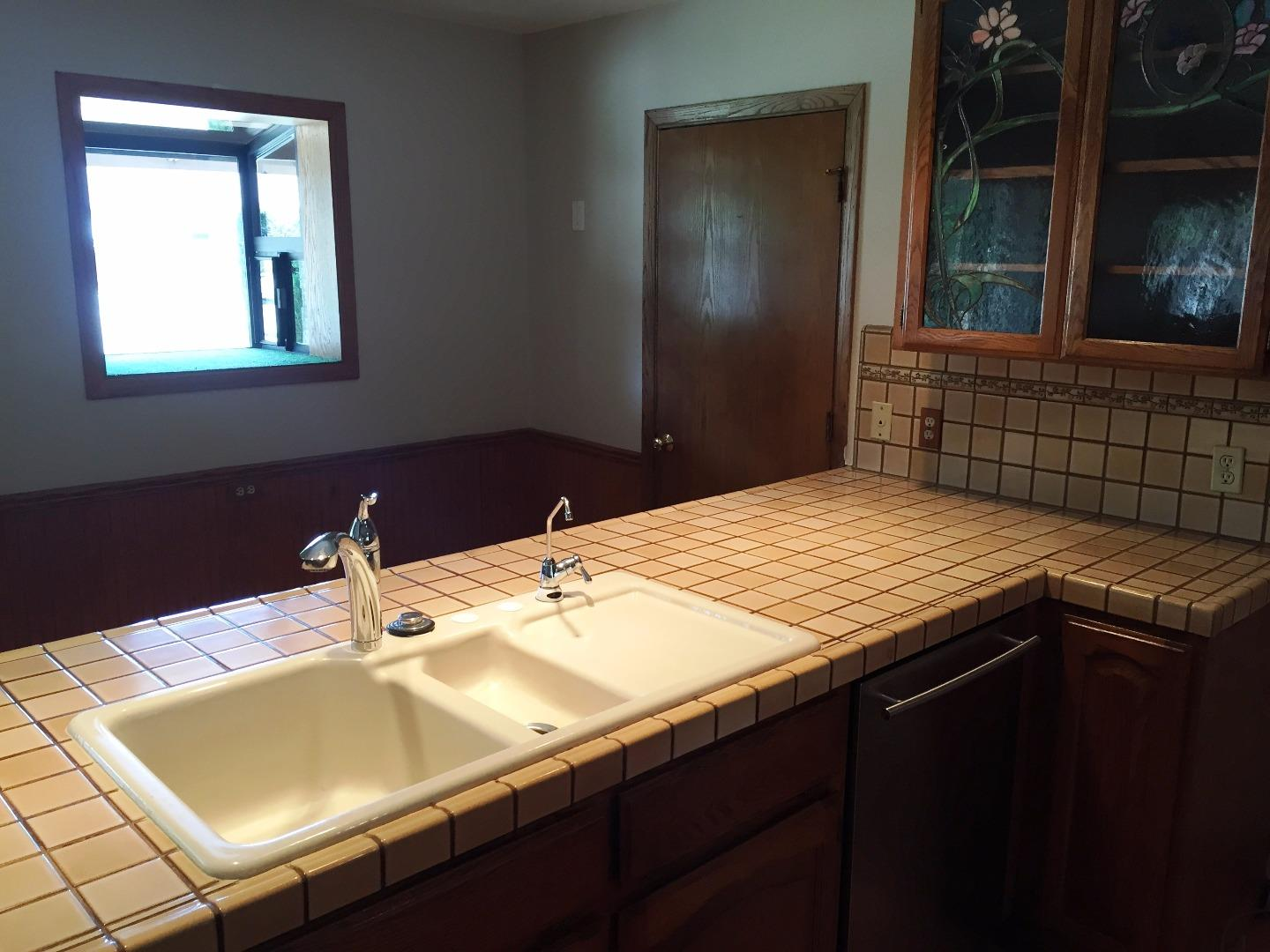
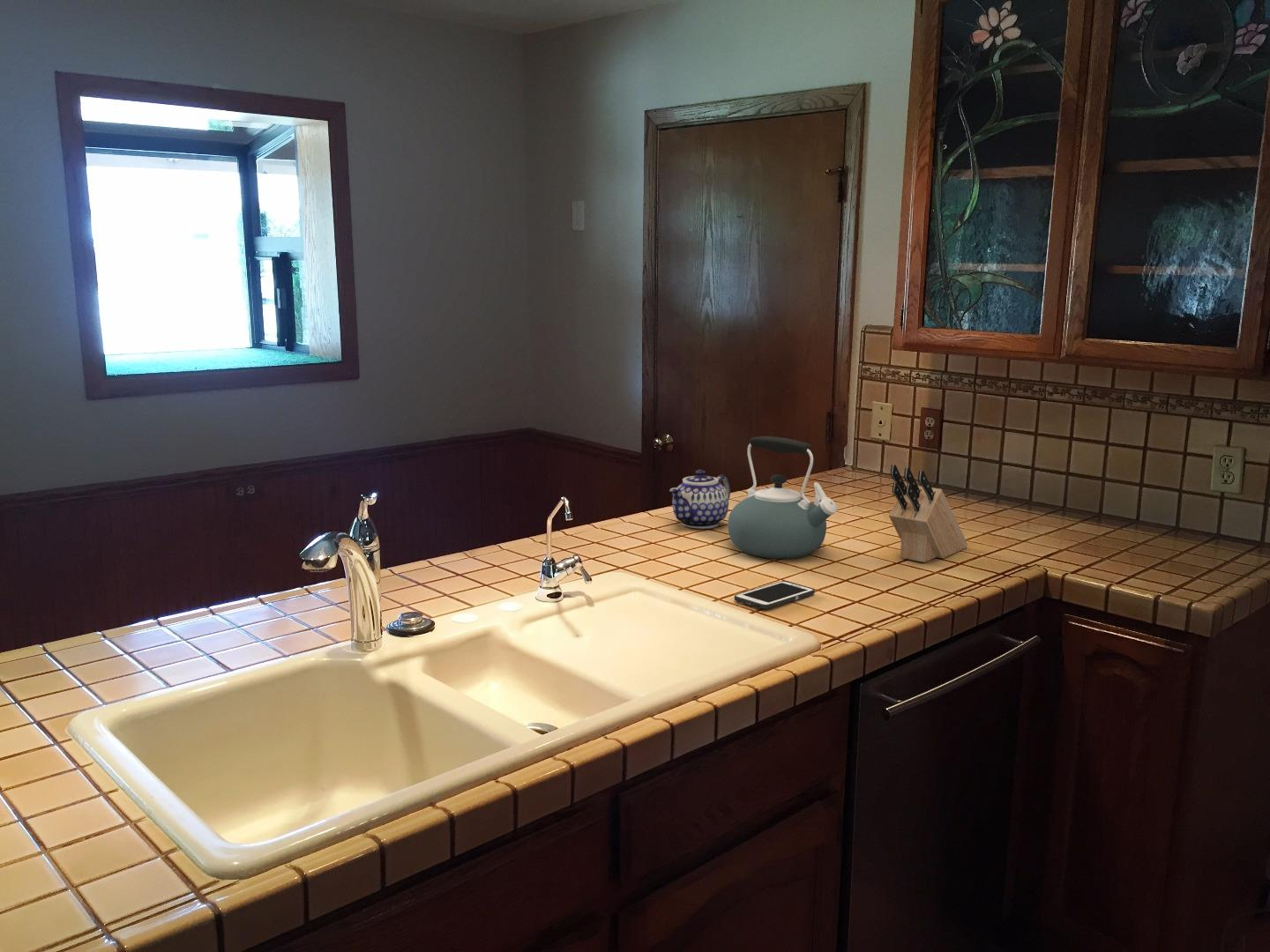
+ kettle [727,435,838,560]
+ knife block [888,464,968,563]
+ teapot [669,469,731,530]
+ cell phone [734,580,816,610]
